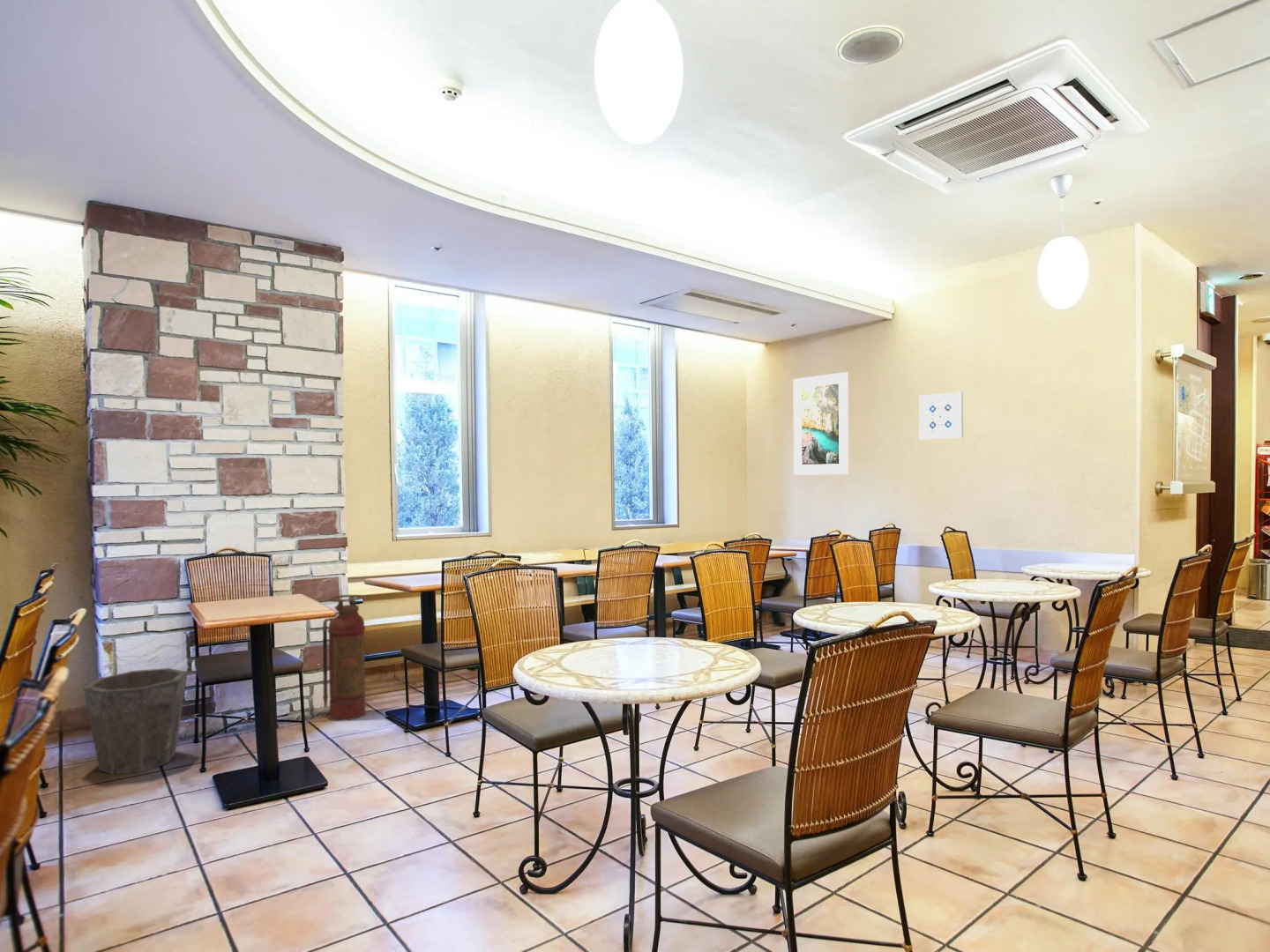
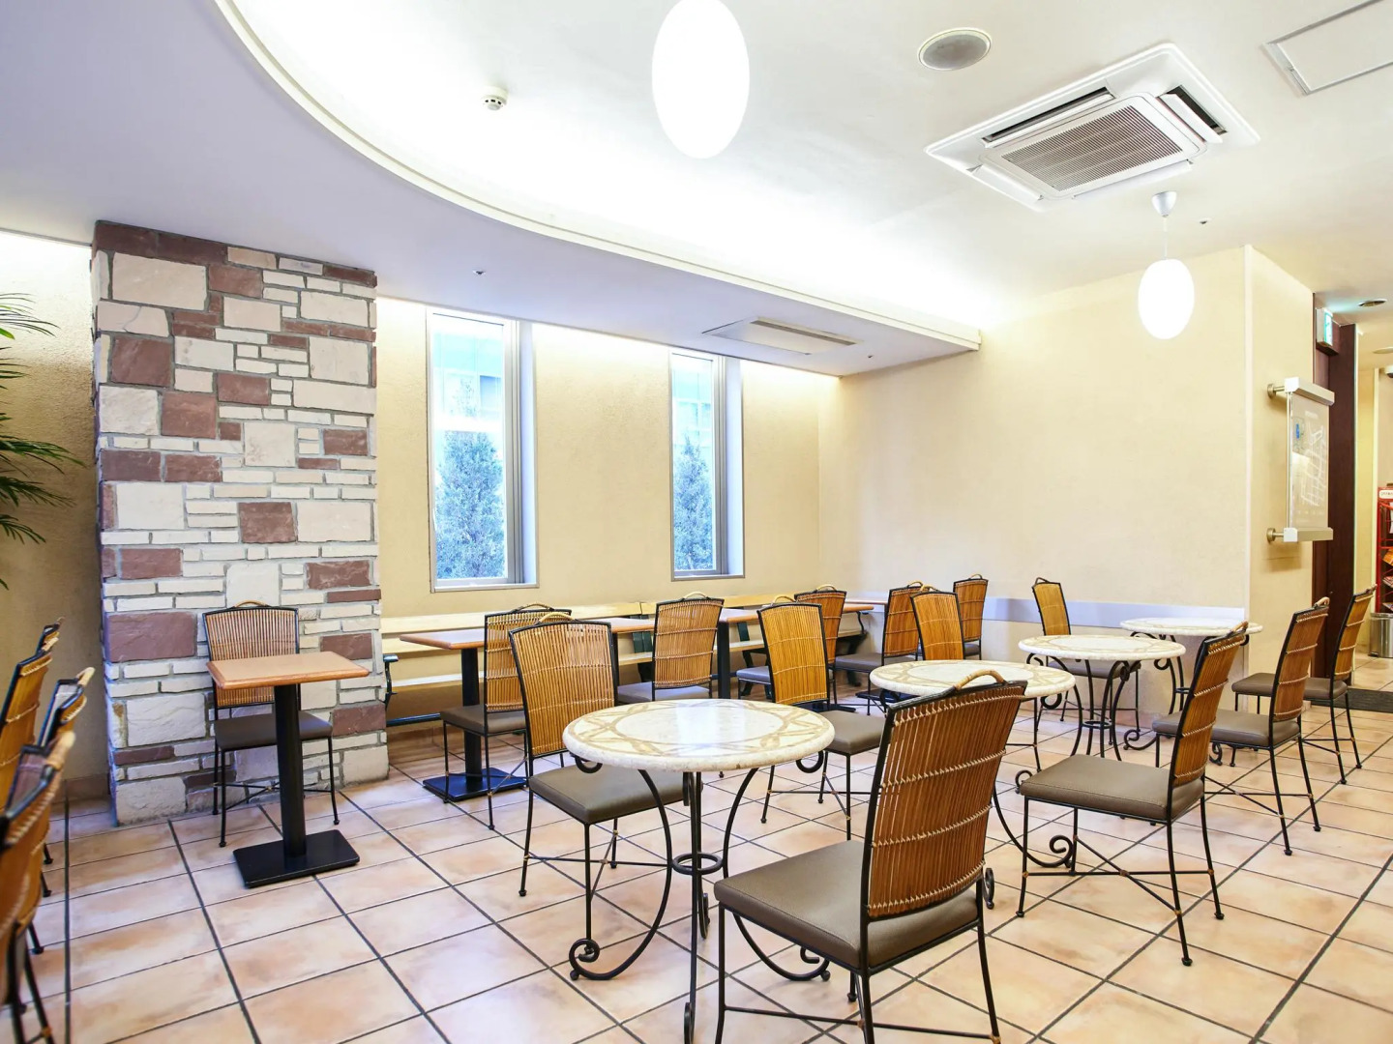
- waste bin [83,667,189,775]
- fire extinguisher [322,594,367,722]
- wall art [918,390,964,441]
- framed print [792,371,850,475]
